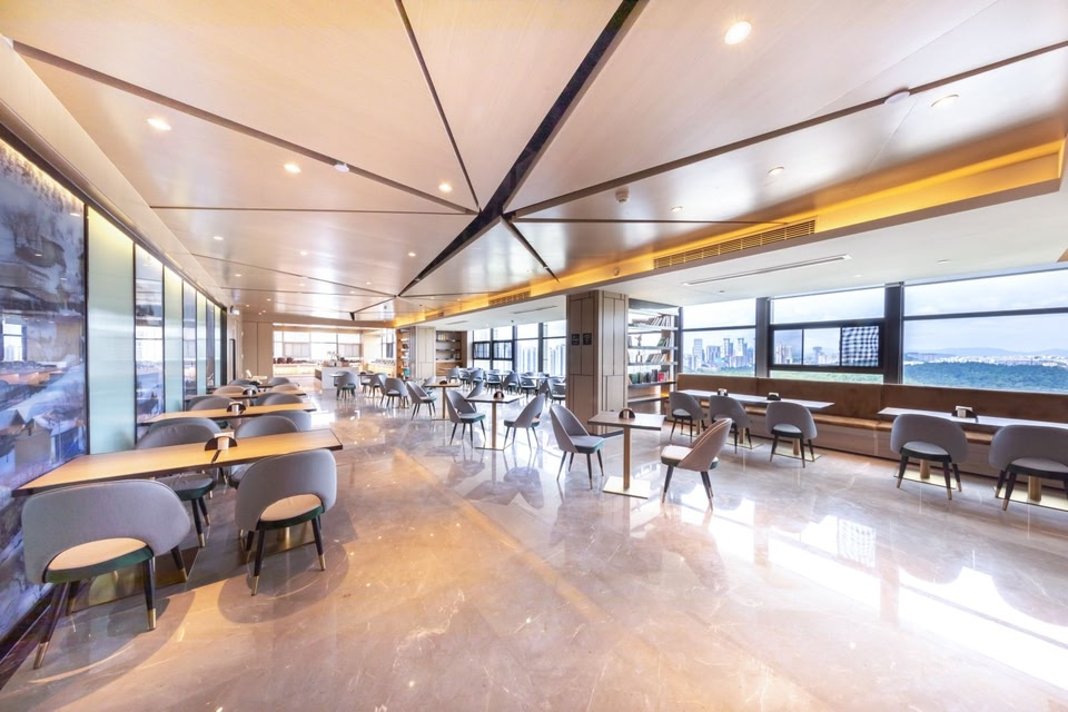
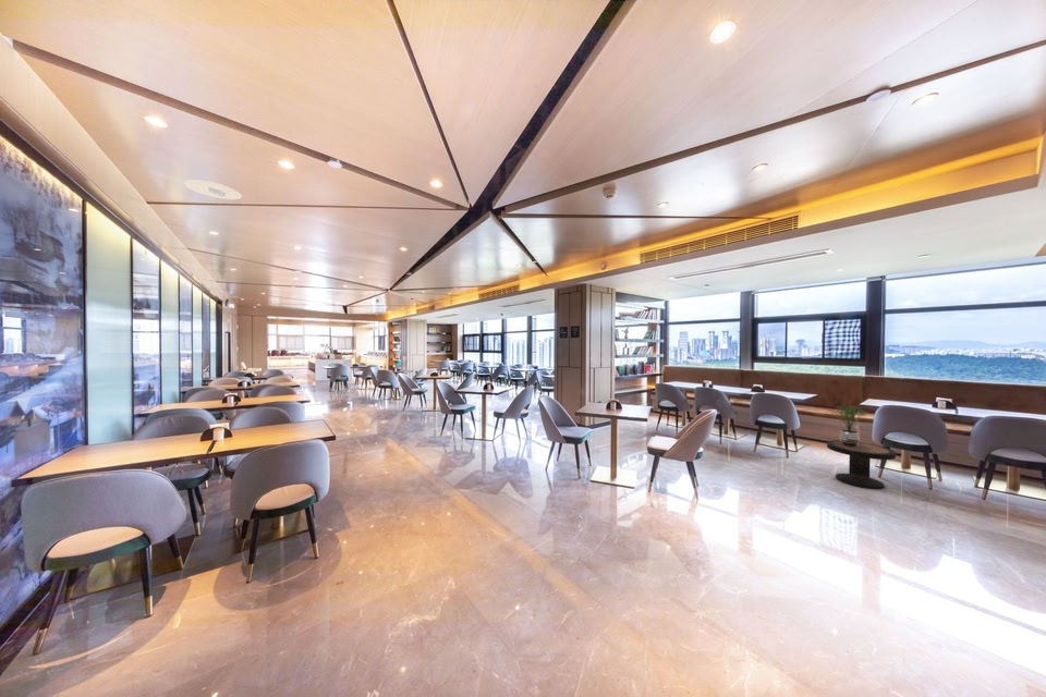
+ side table [826,439,897,490]
+ potted plant [829,404,867,447]
+ recessed light [183,179,243,200]
